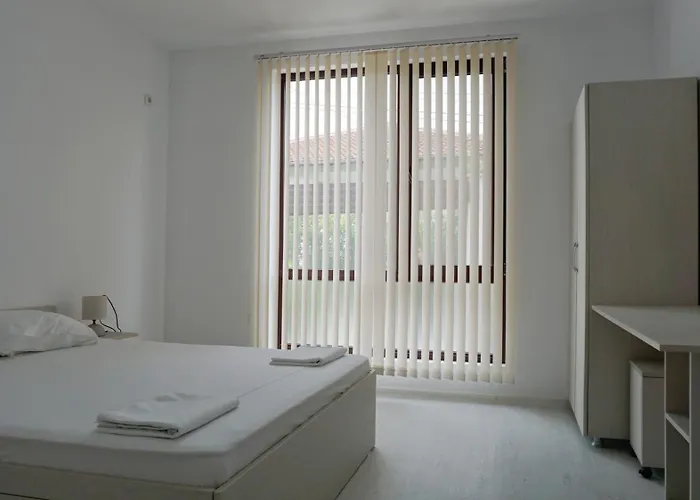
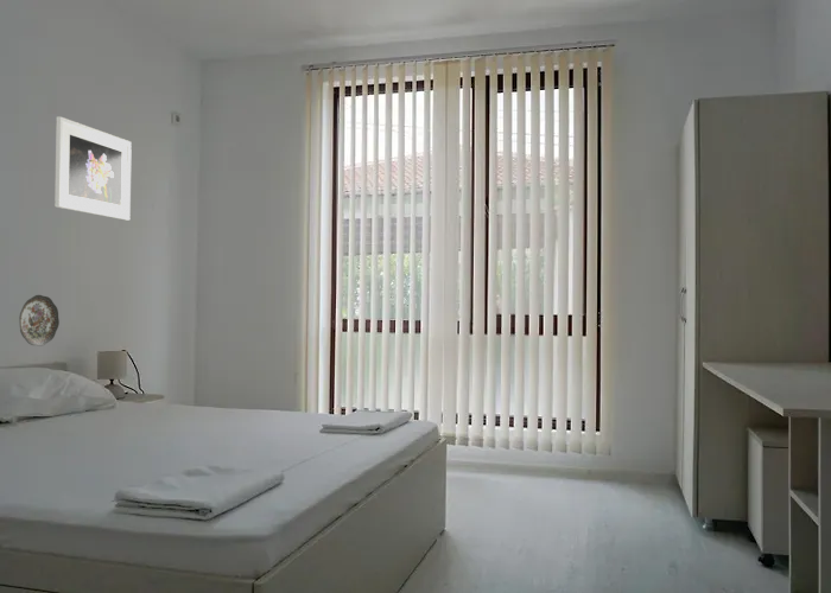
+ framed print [53,115,133,221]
+ decorative plate [18,294,61,347]
